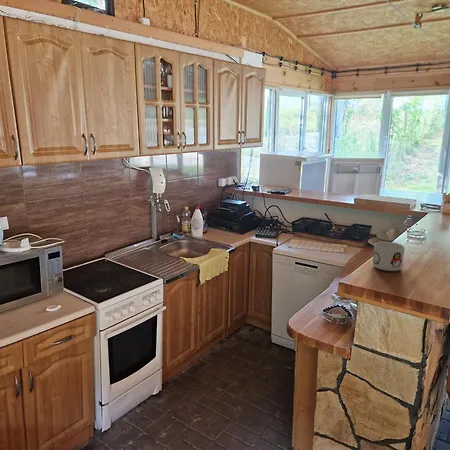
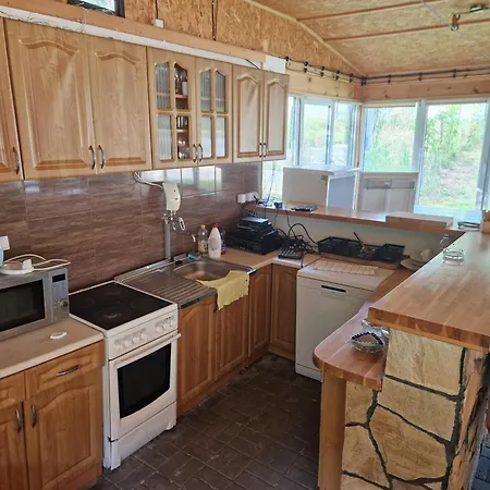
- mug [371,241,406,272]
